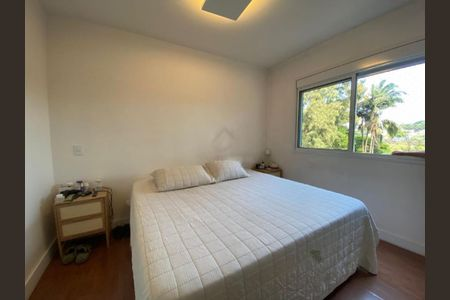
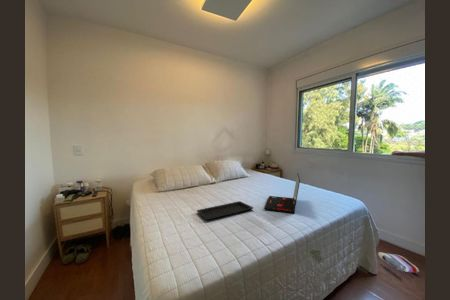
+ shoe [376,251,420,274]
+ serving tray [196,200,254,221]
+ laptop [263,172,301,214]
